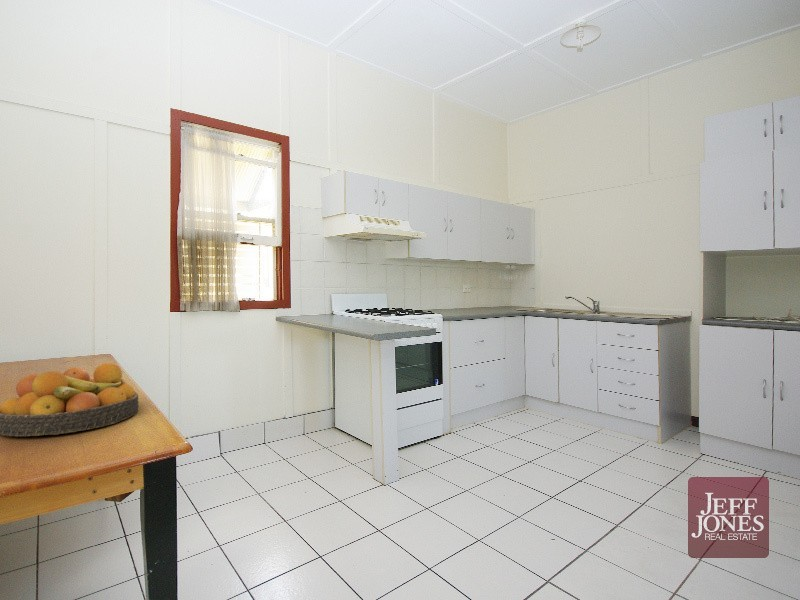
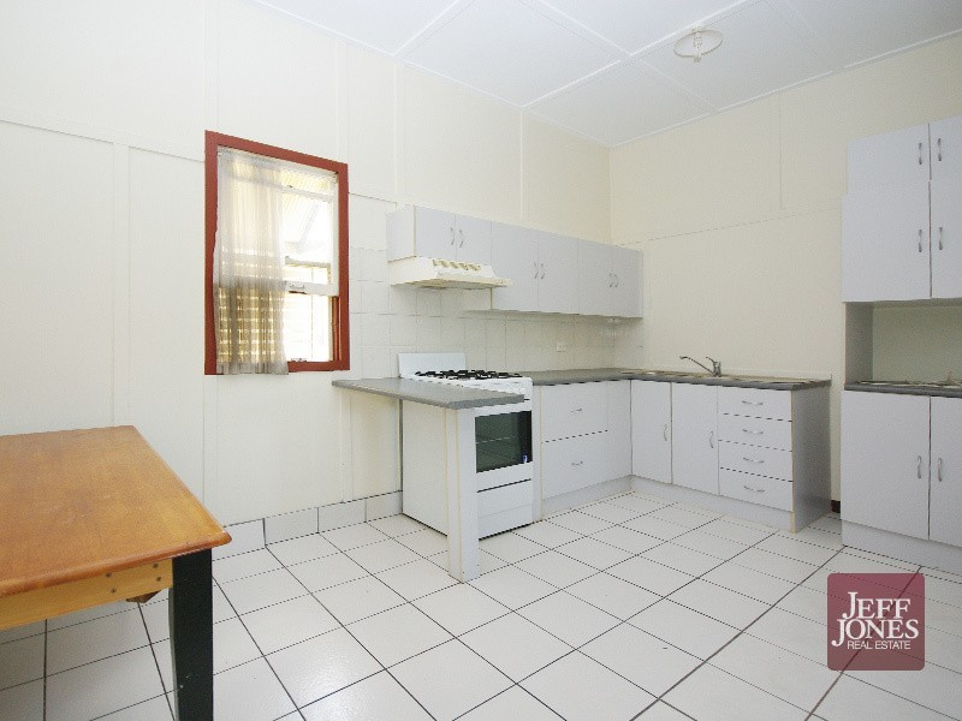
- fruit bowl [0,362,140,437]
